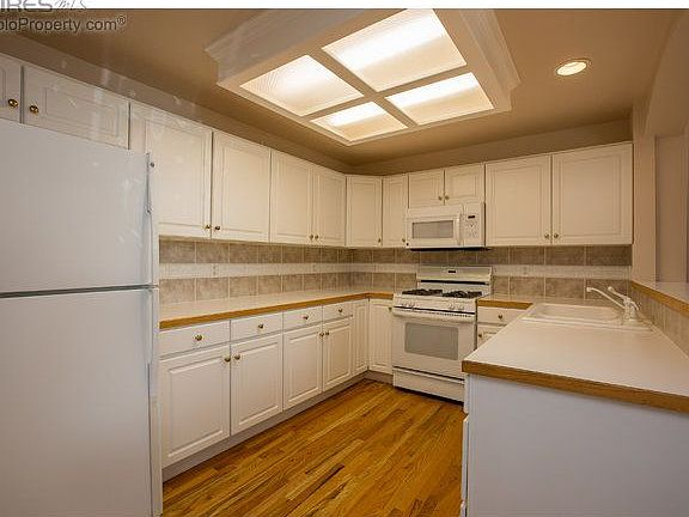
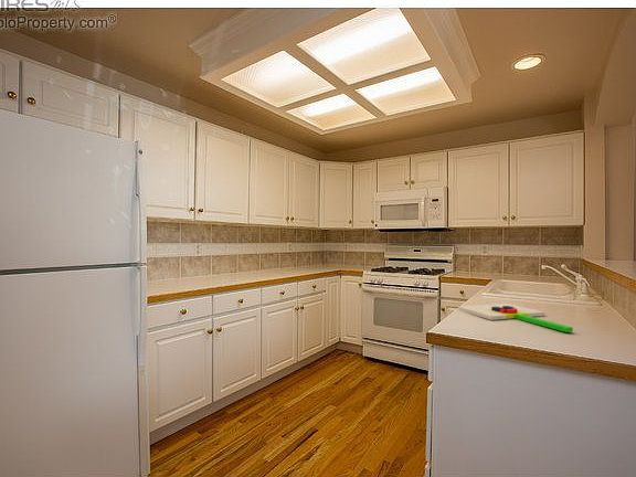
+ chopping board [457,303,574,333]
